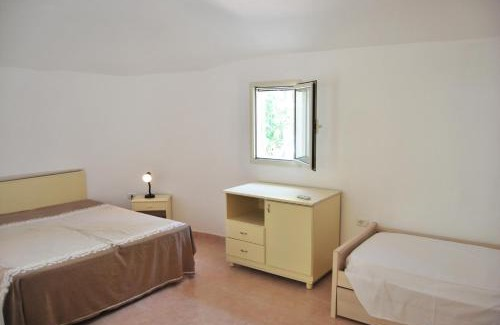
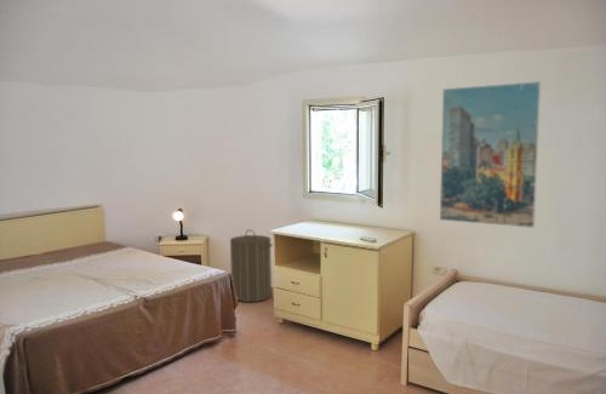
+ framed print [439,80,543,229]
+ laundry hamper [229,228,274,303]
